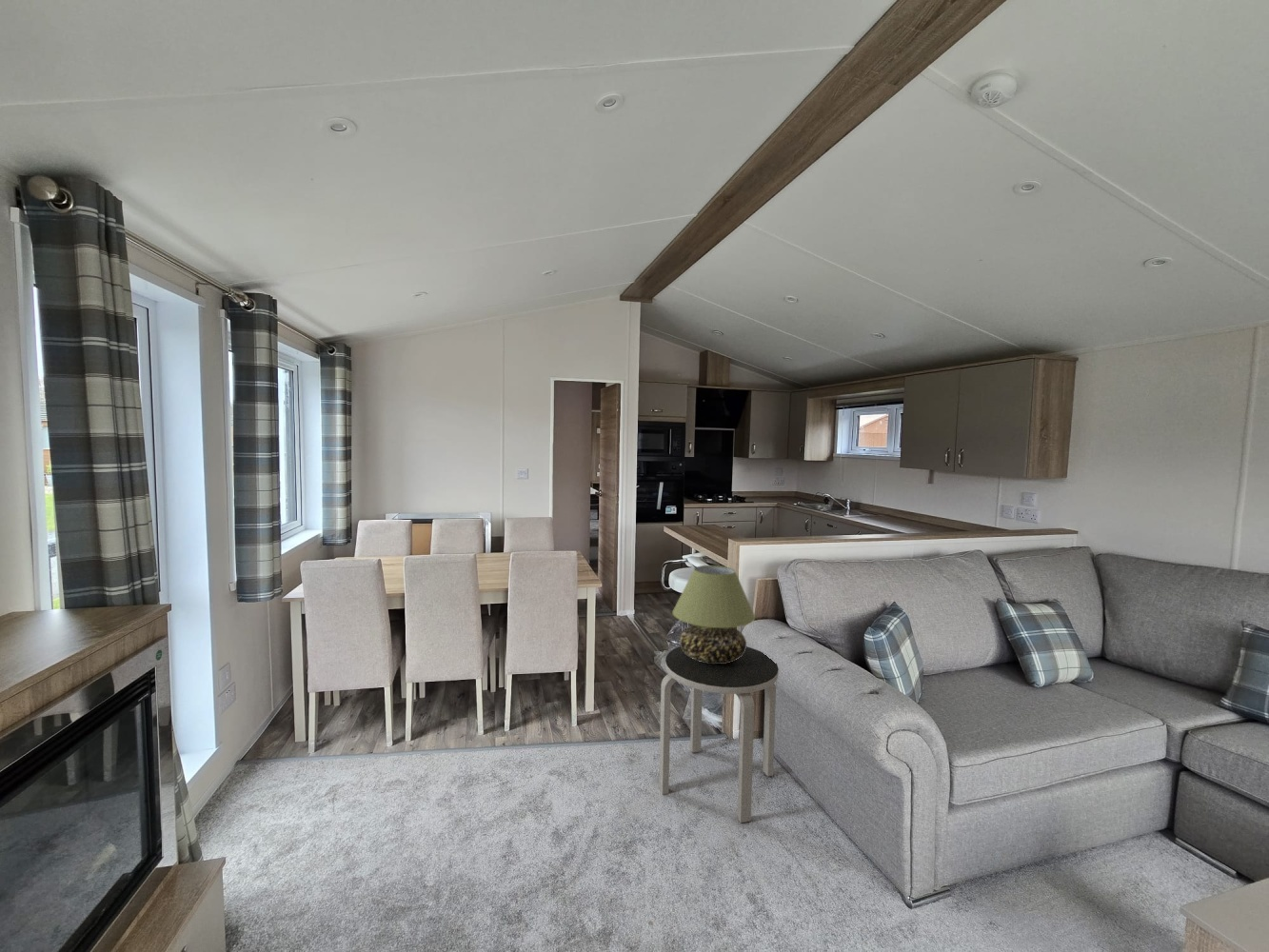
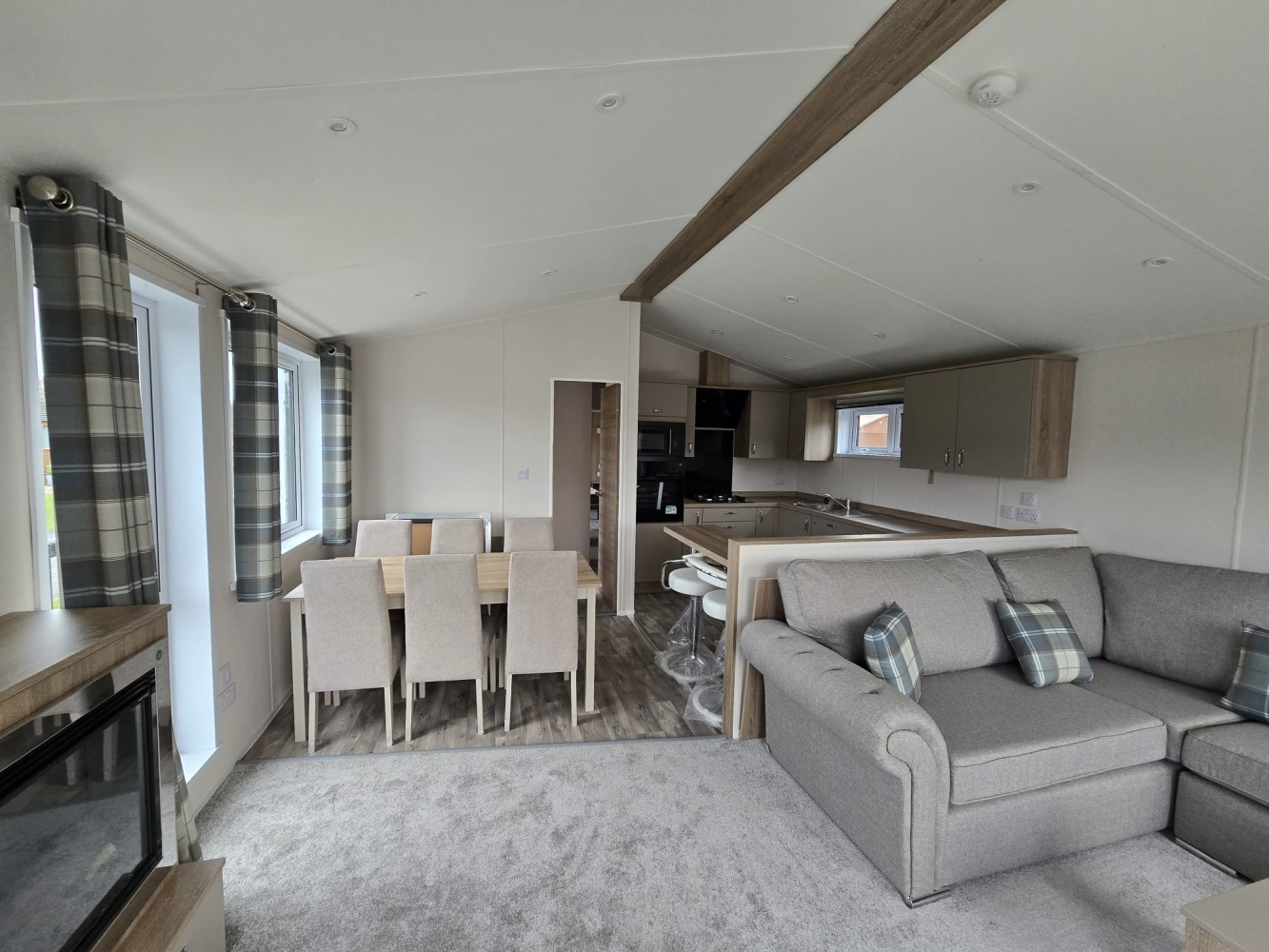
- side table [658,645,780,823]
- table lamp [671,565,756,664]
